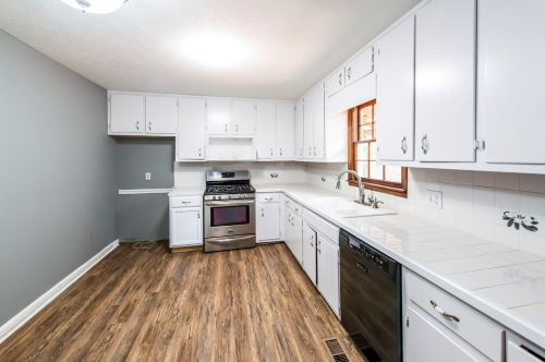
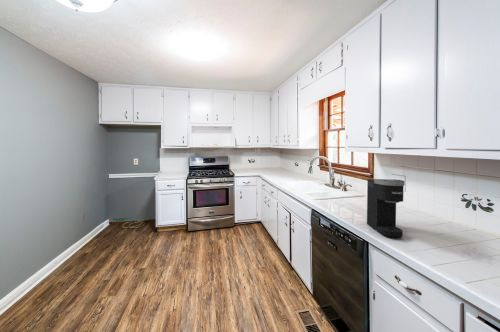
+ coffee maker [366,178,406,238]
